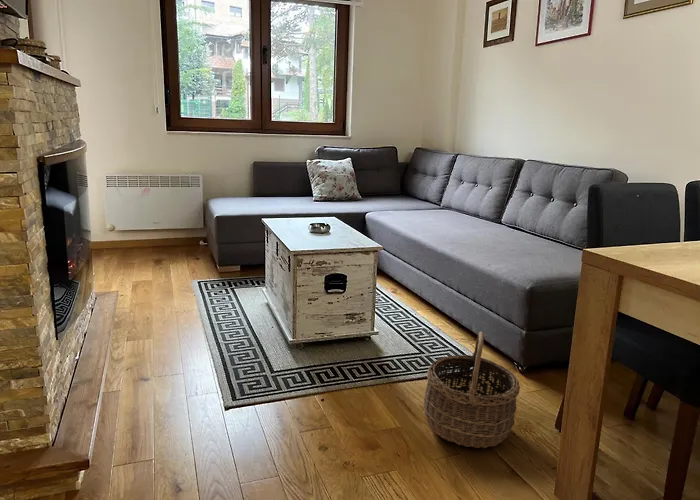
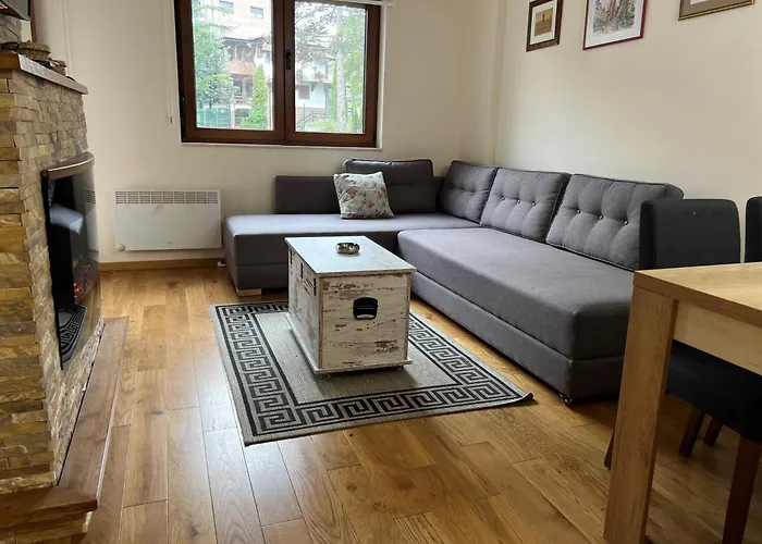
- wicker basket [423,331,521,449]
